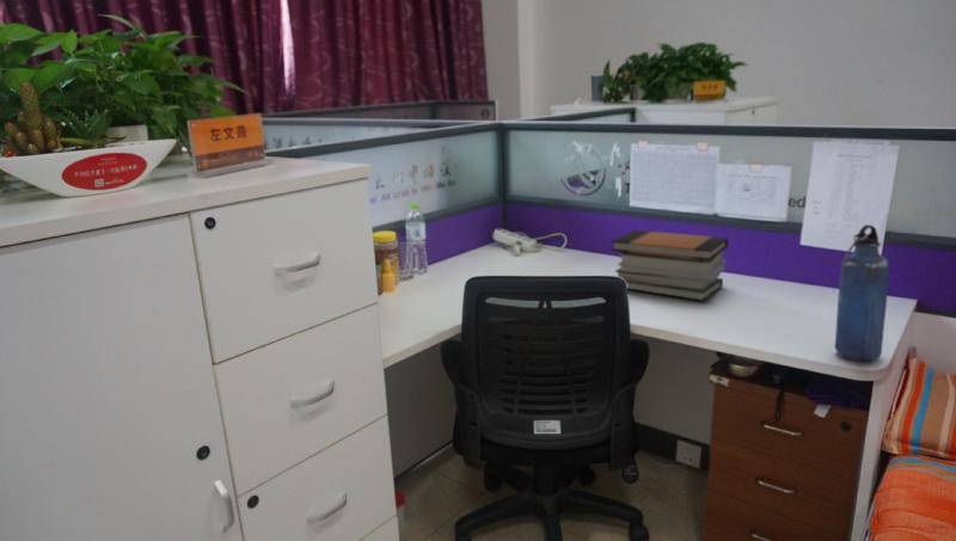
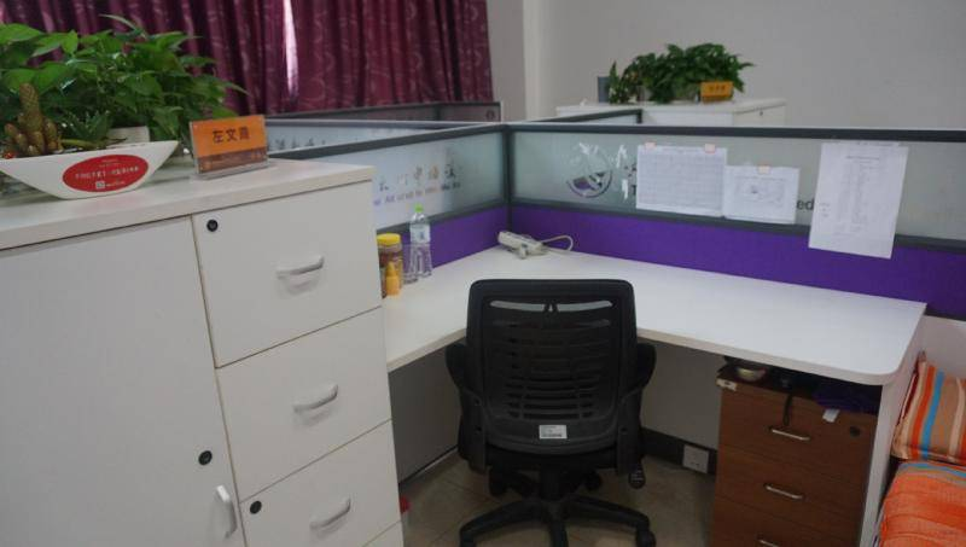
- water bottle [834,223,890,363]
- book stack [609,229,730,302]
